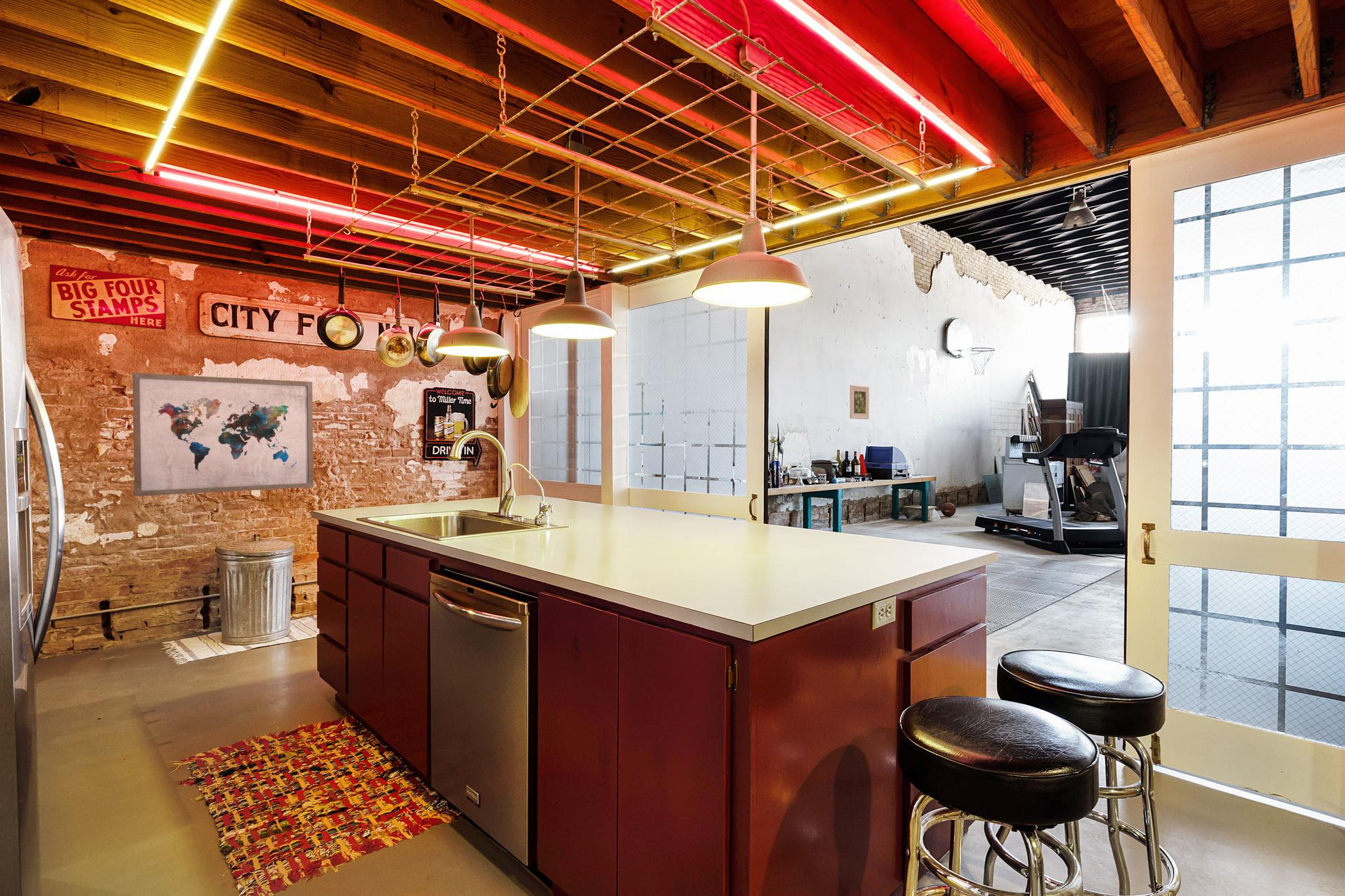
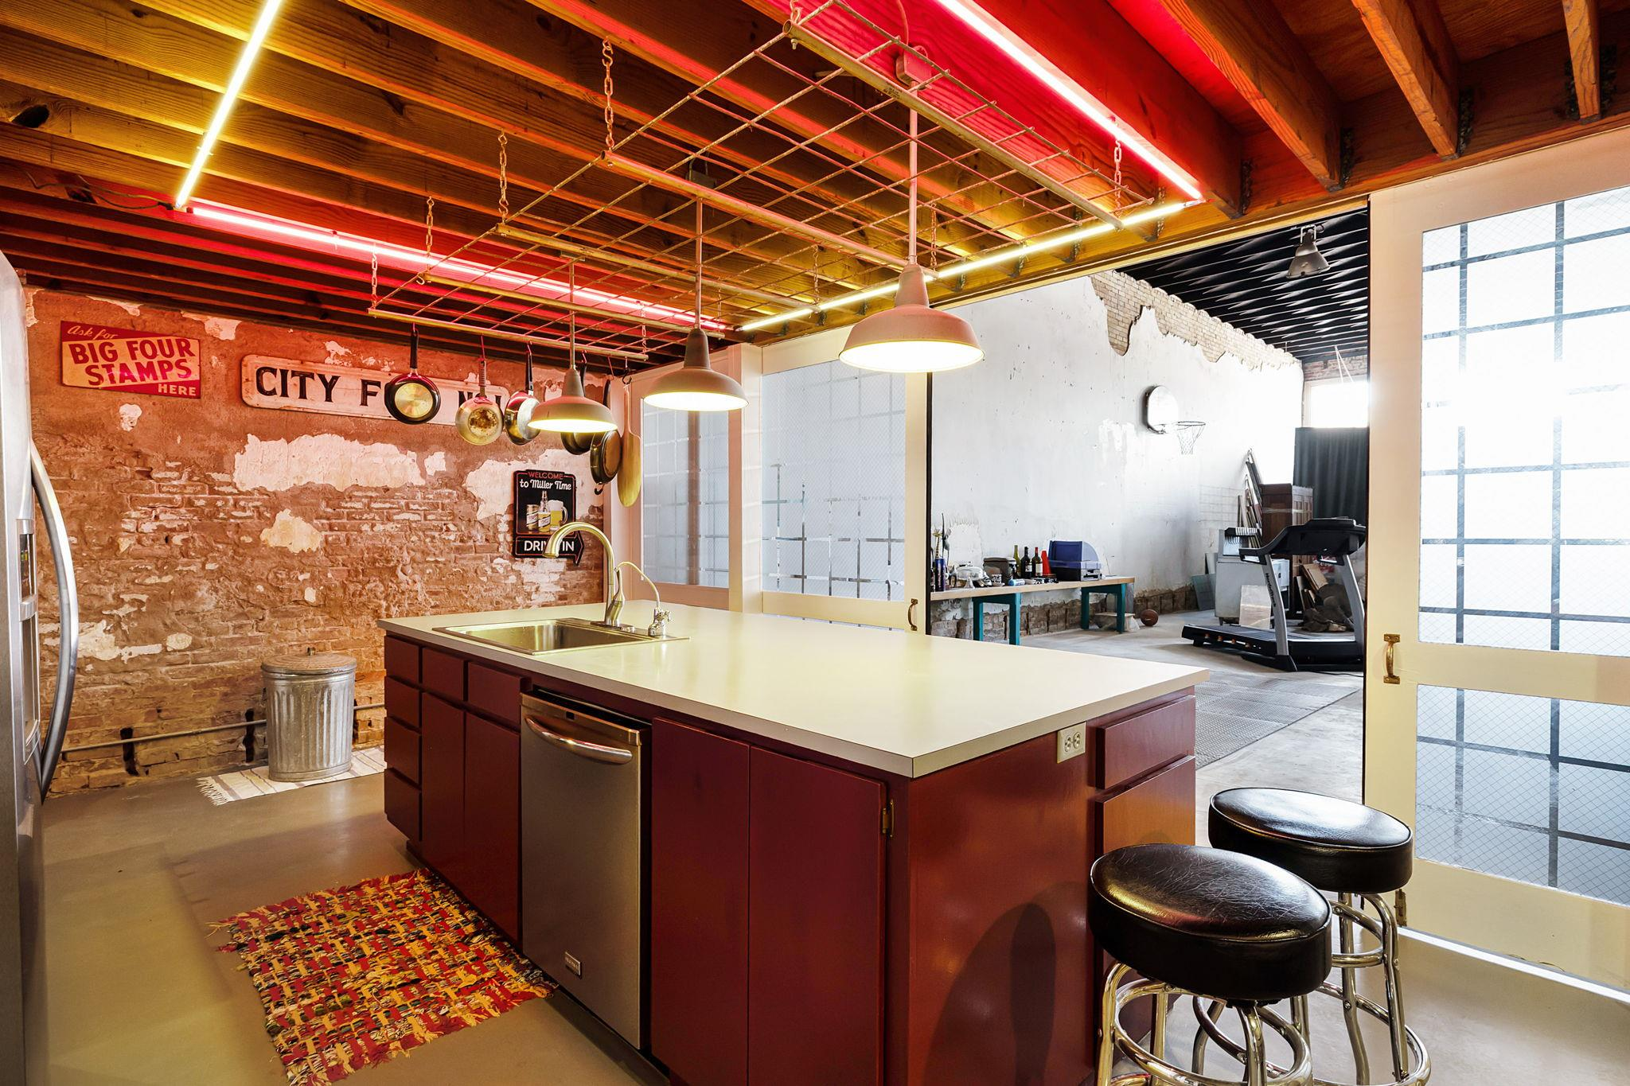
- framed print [849,384,870,420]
- wall art [132,372,314,497]
